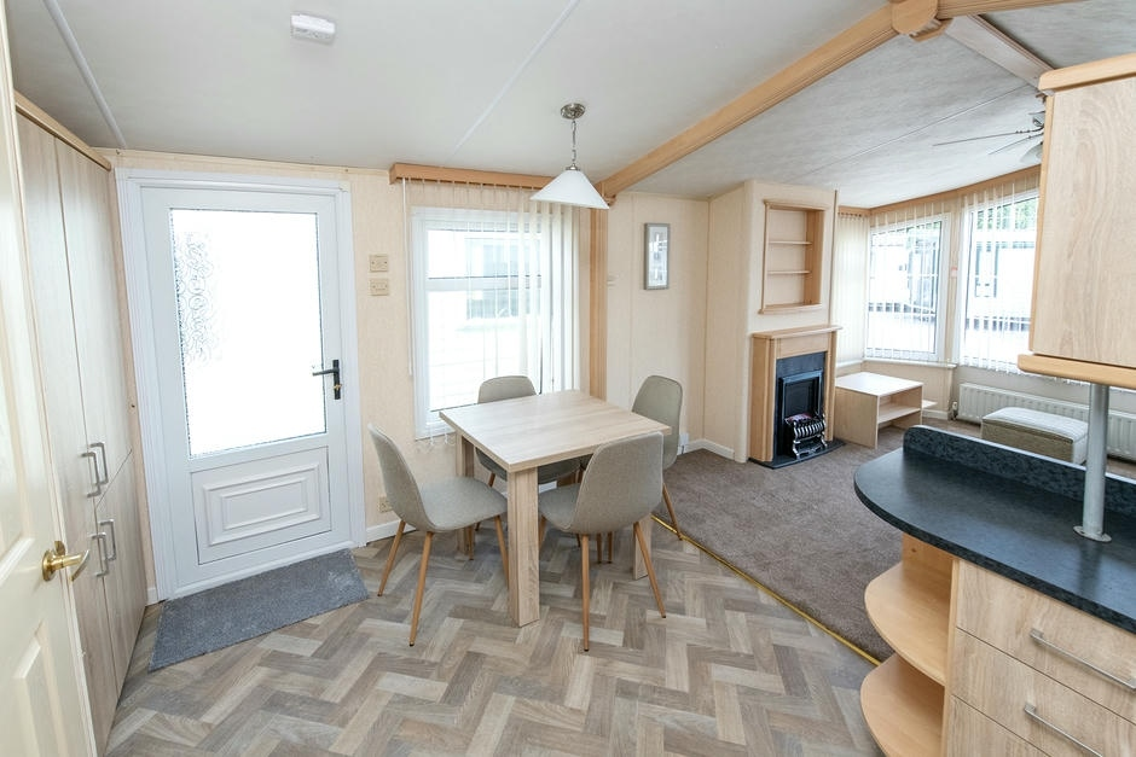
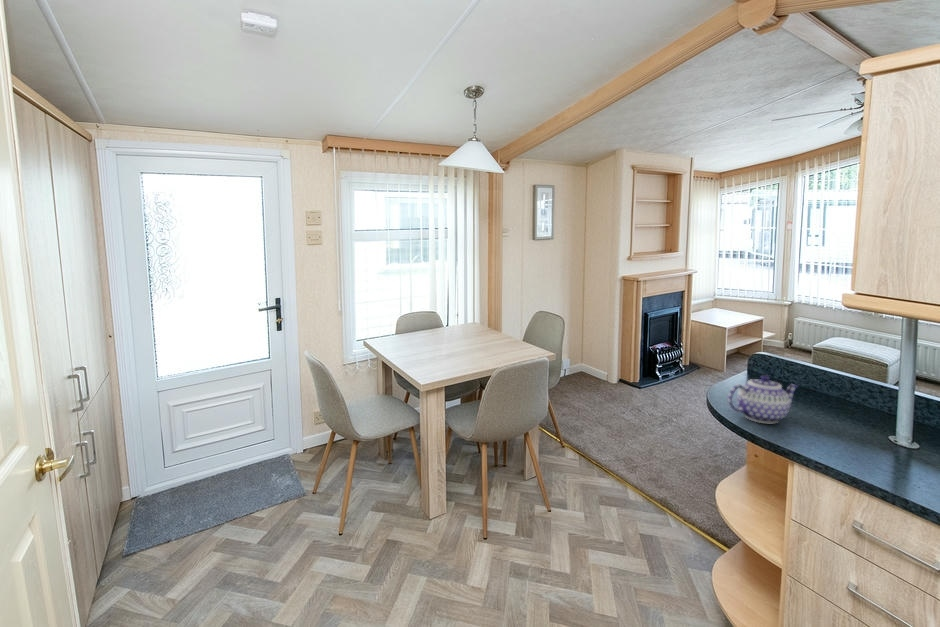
+ teapot [727,374,800,424]
